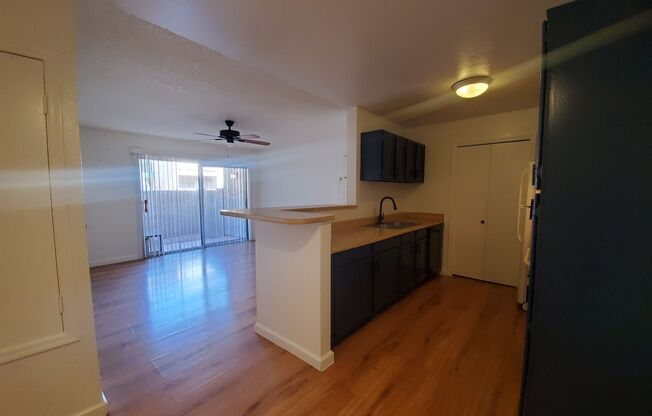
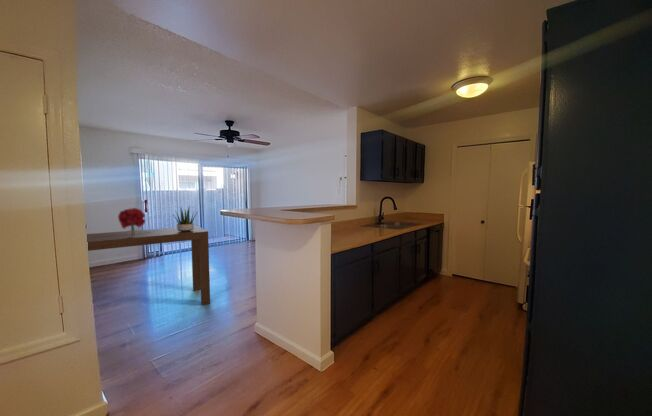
+ bouquet [117,207,146,237]
+ dining table [86,225,211,307]
+ potted plant [173,206,198,232]
